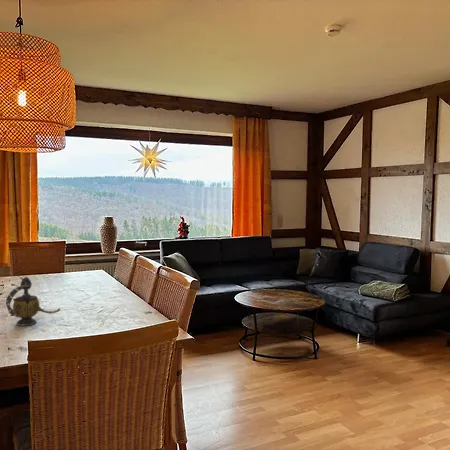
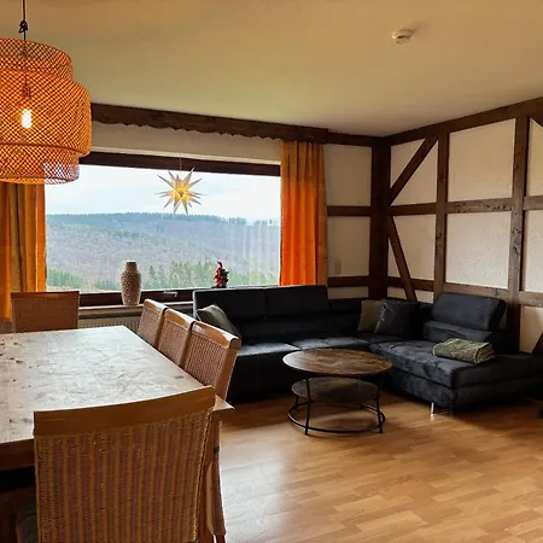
- teapot [5,276,61,327]
